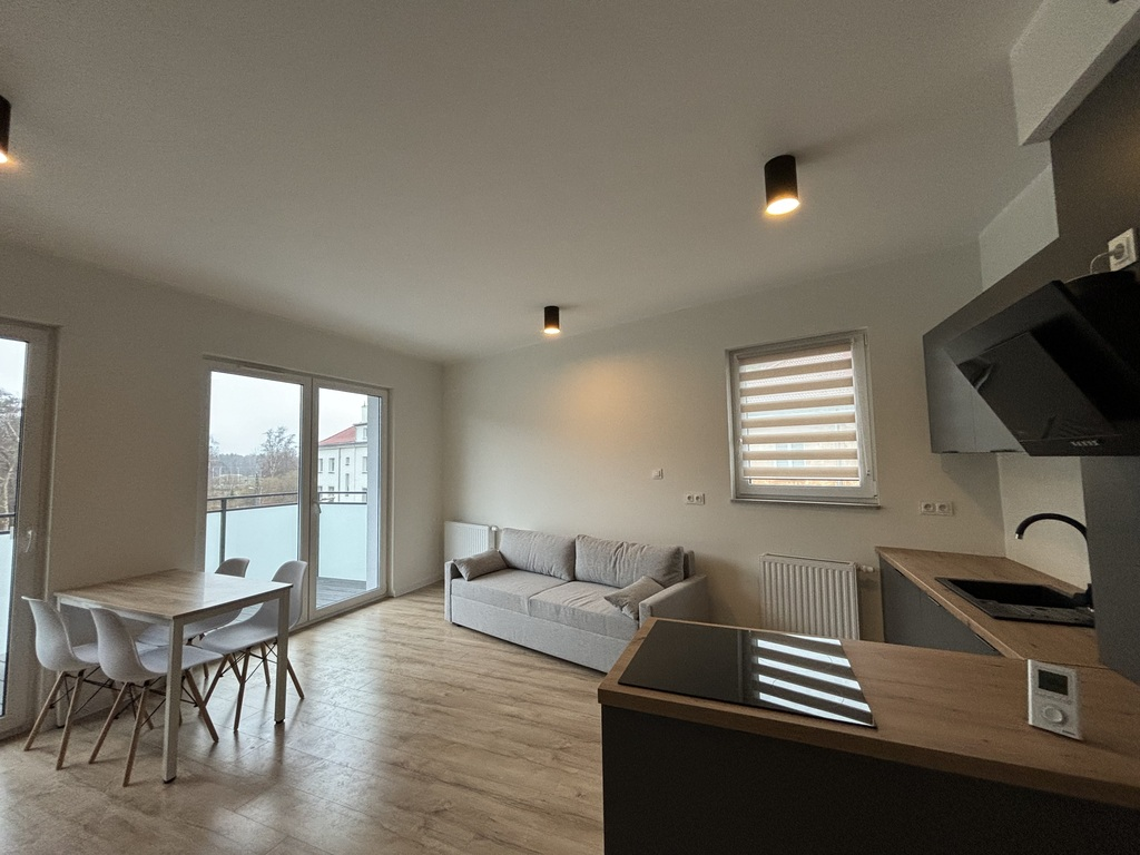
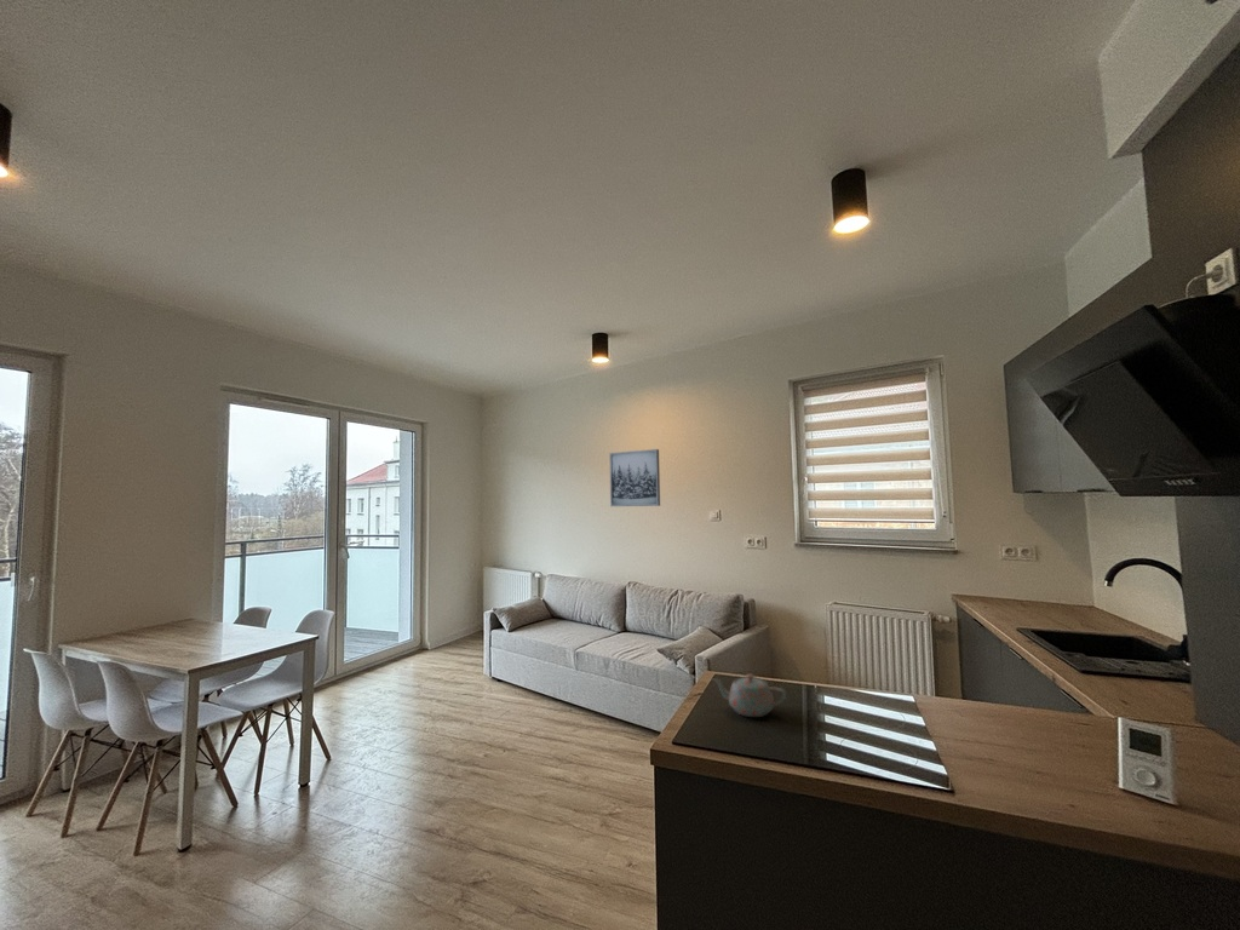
+ wall art [609,448,661,507]
+ teapot [711,673,787,718]
